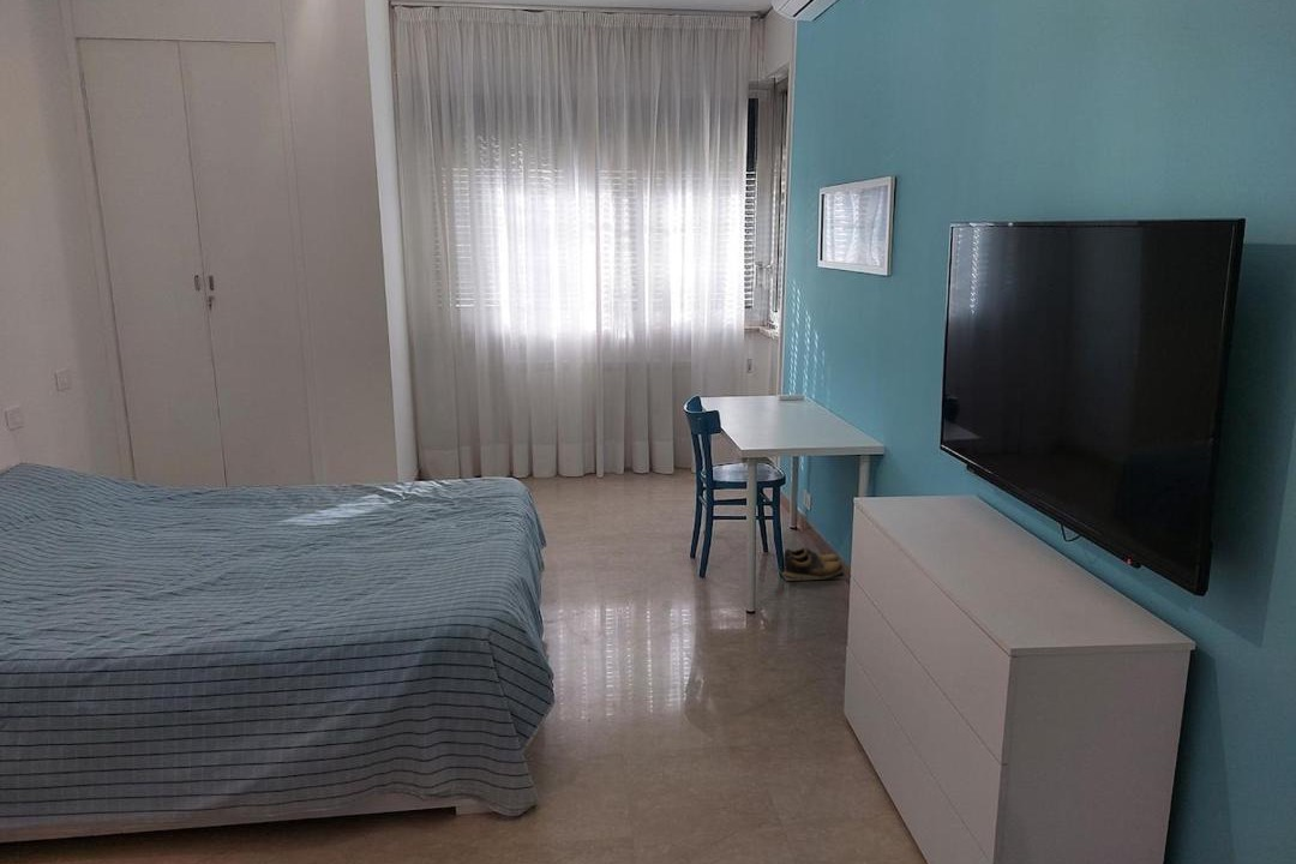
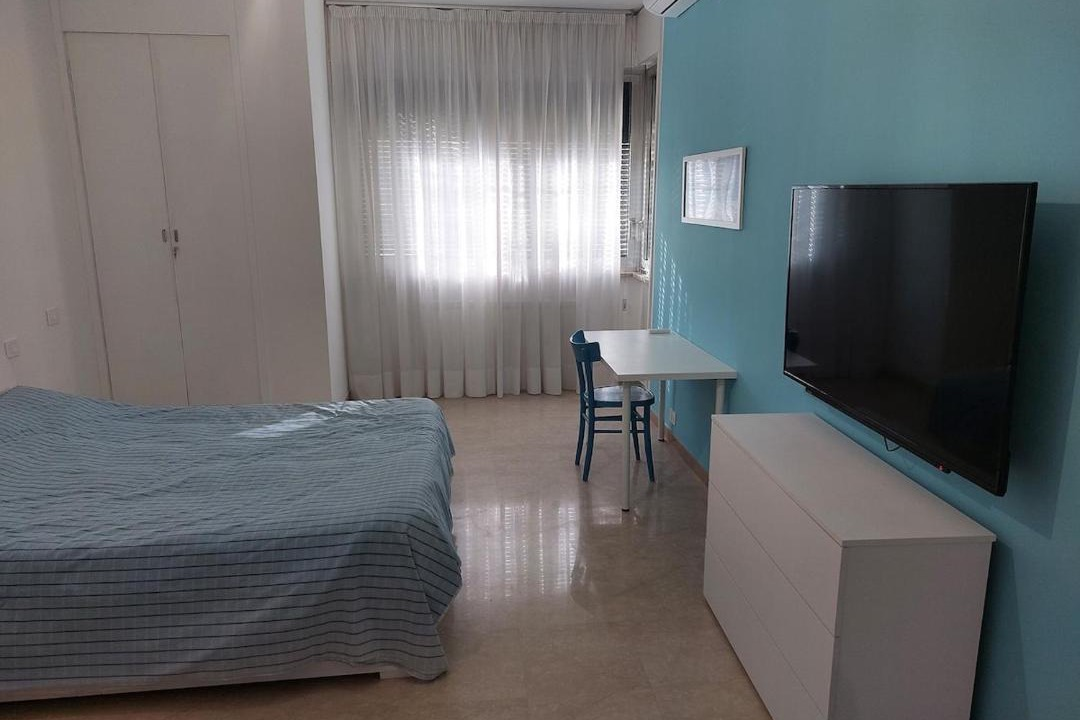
- shoes [776,546,848,582]
